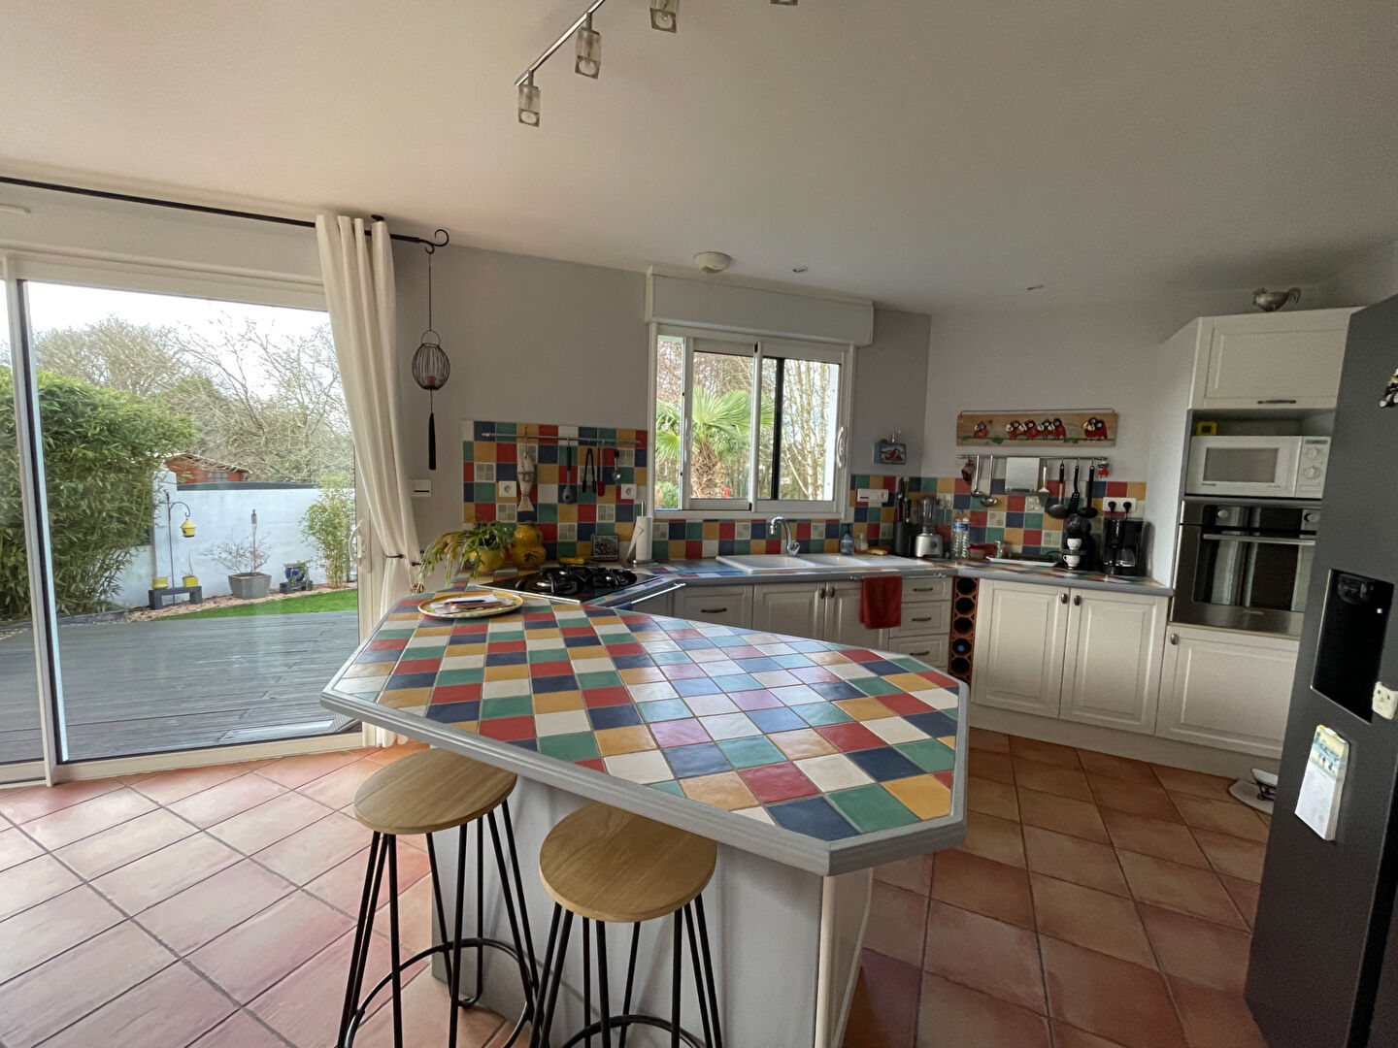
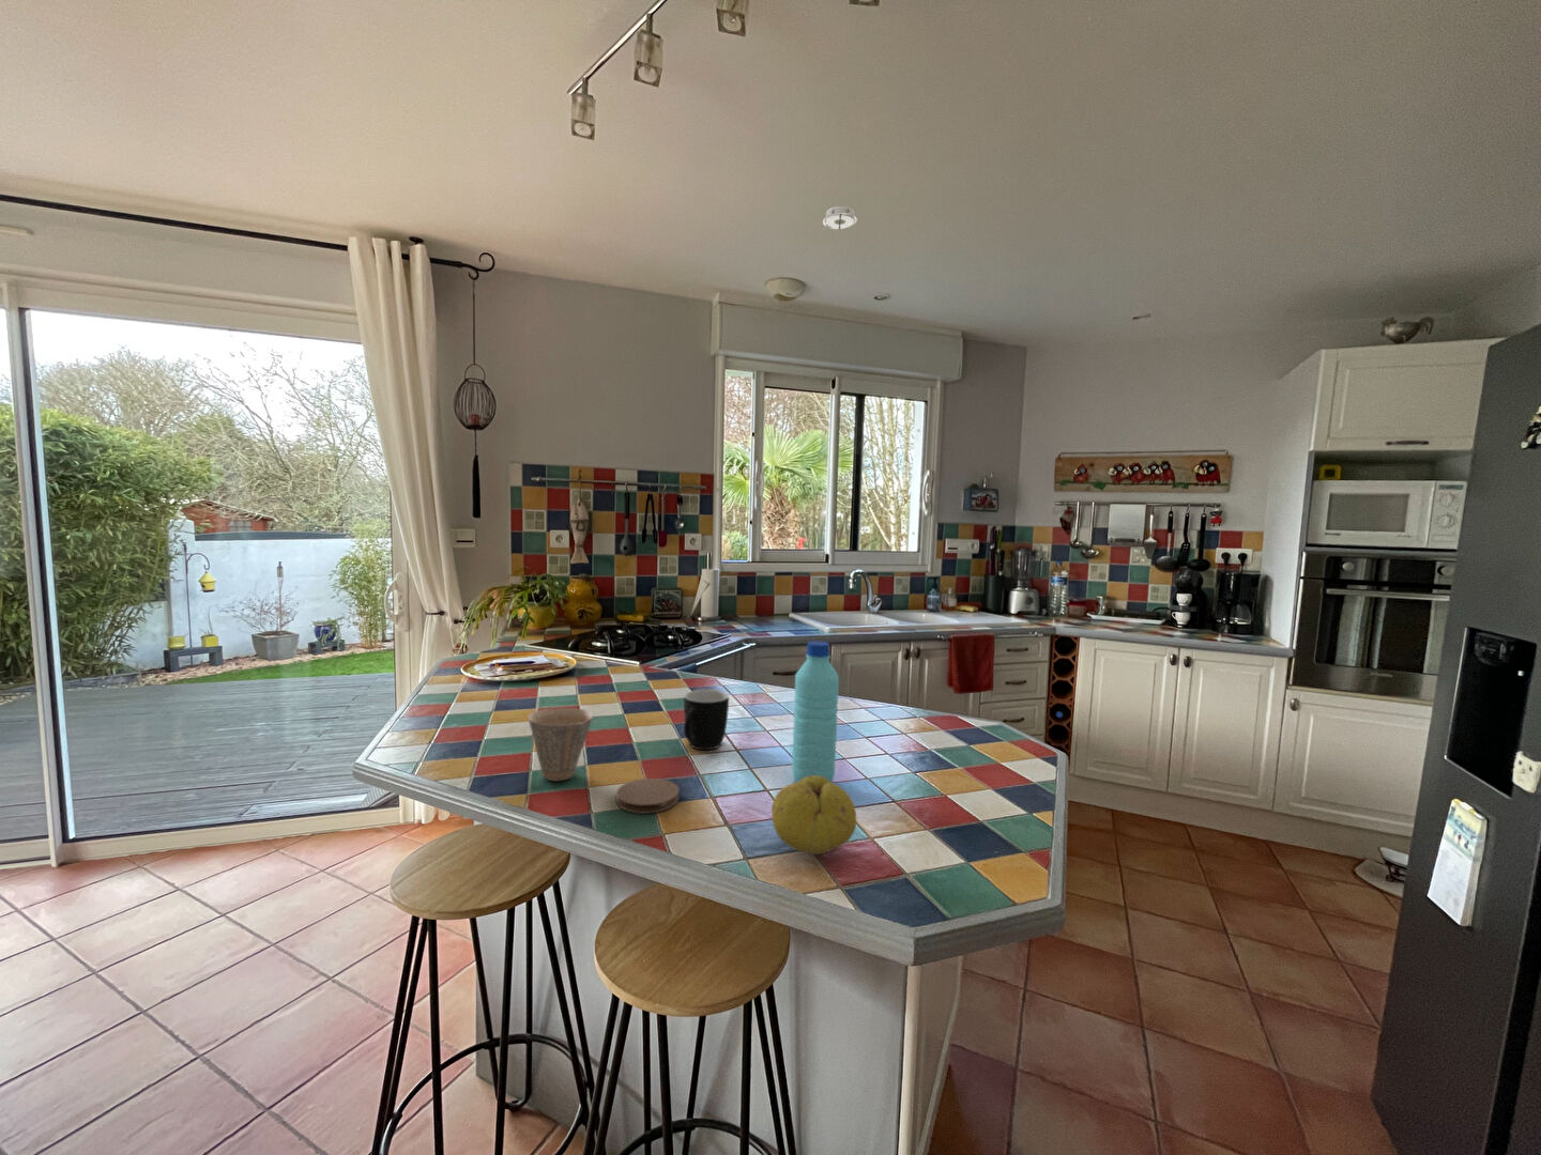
+ fruit [770,775,857,855]
+ coaster [615,778,681,815]
+ water bottle [791,641,840,783]
+ mug [683,689,729,751]
+ smoke detector [821,205,858,231]
+ cup [528,707,593,781]
